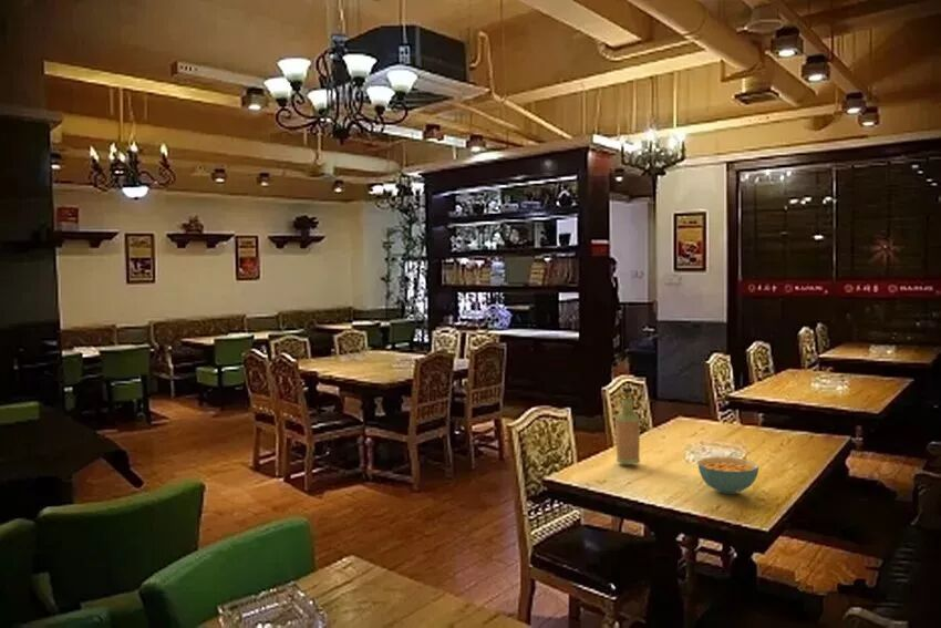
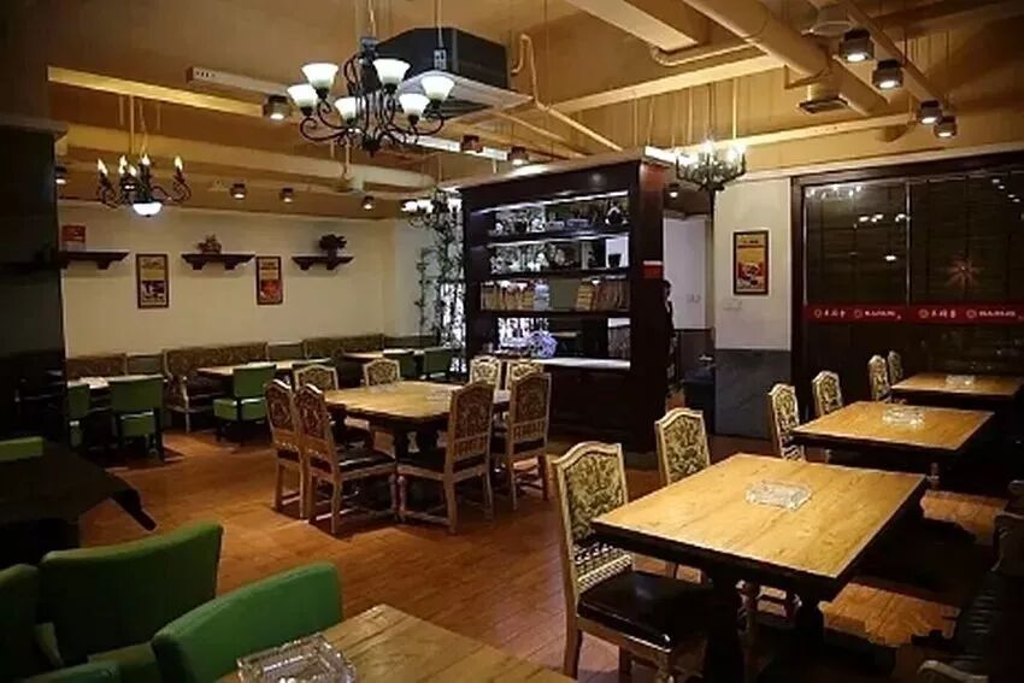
- cereal bowl [696,456,759,495]
- bottle [614,387,641,465]
